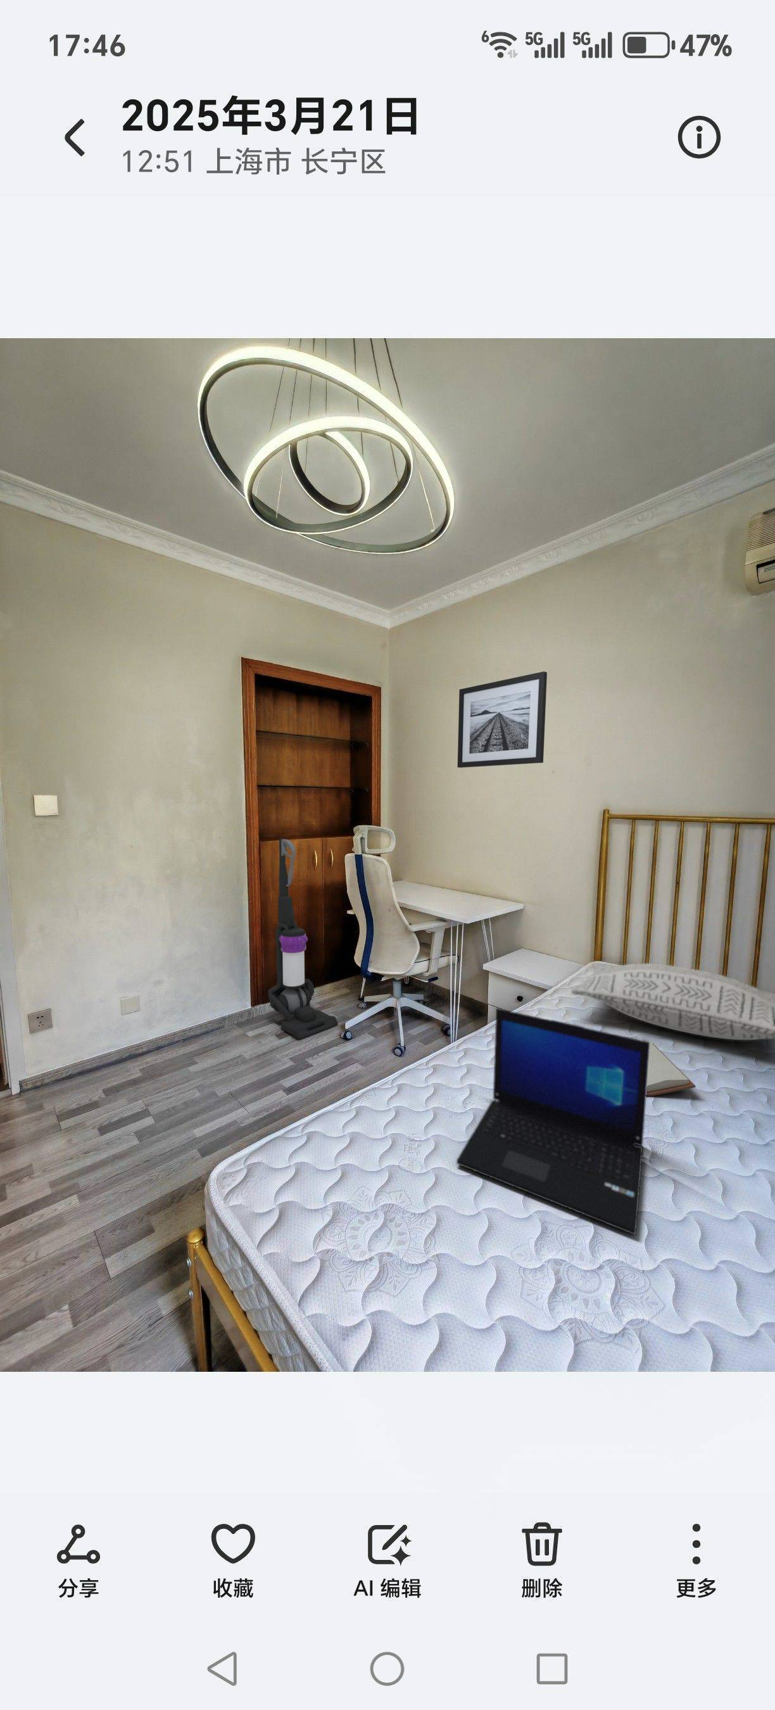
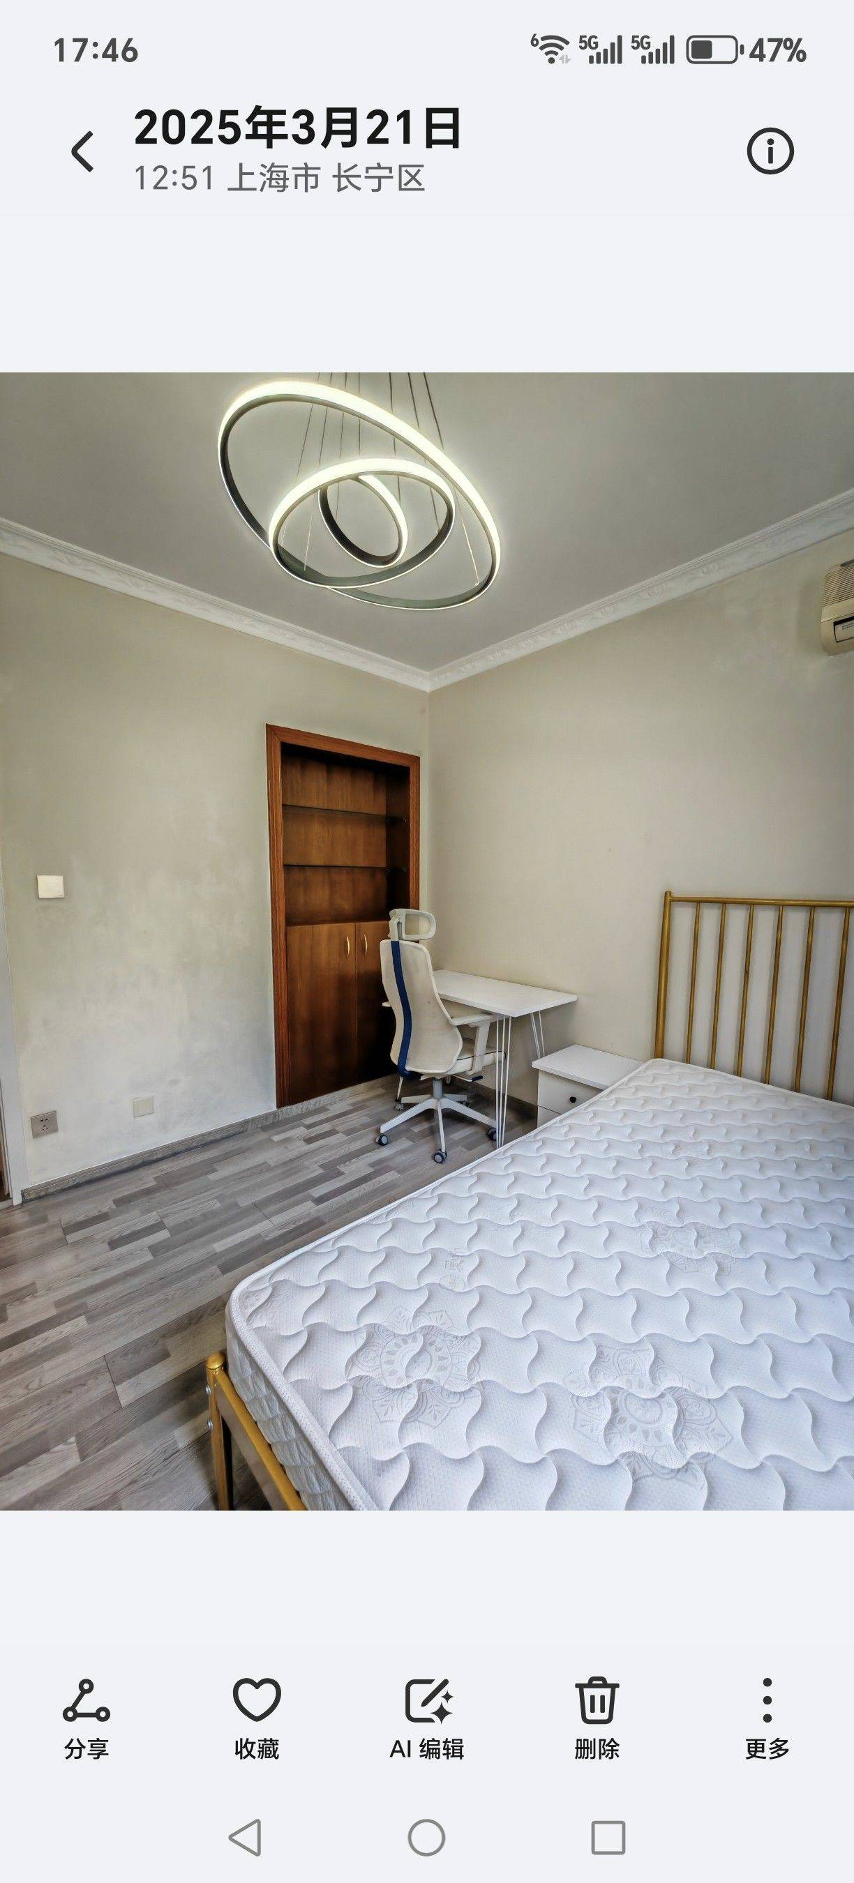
- vacuum cleaner [267,838,339,1040]
- wall art [457,671,547,768]
- laptop [456,1008,651,1236]
- pillow [570,962,775,1040]
- paperback book [646,1041,695,1096]
